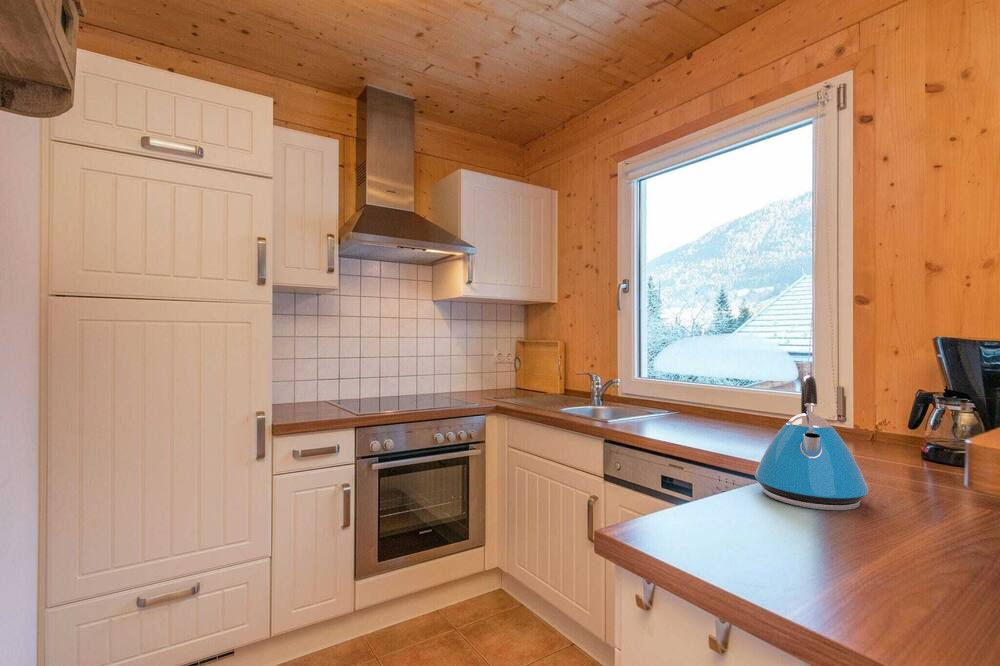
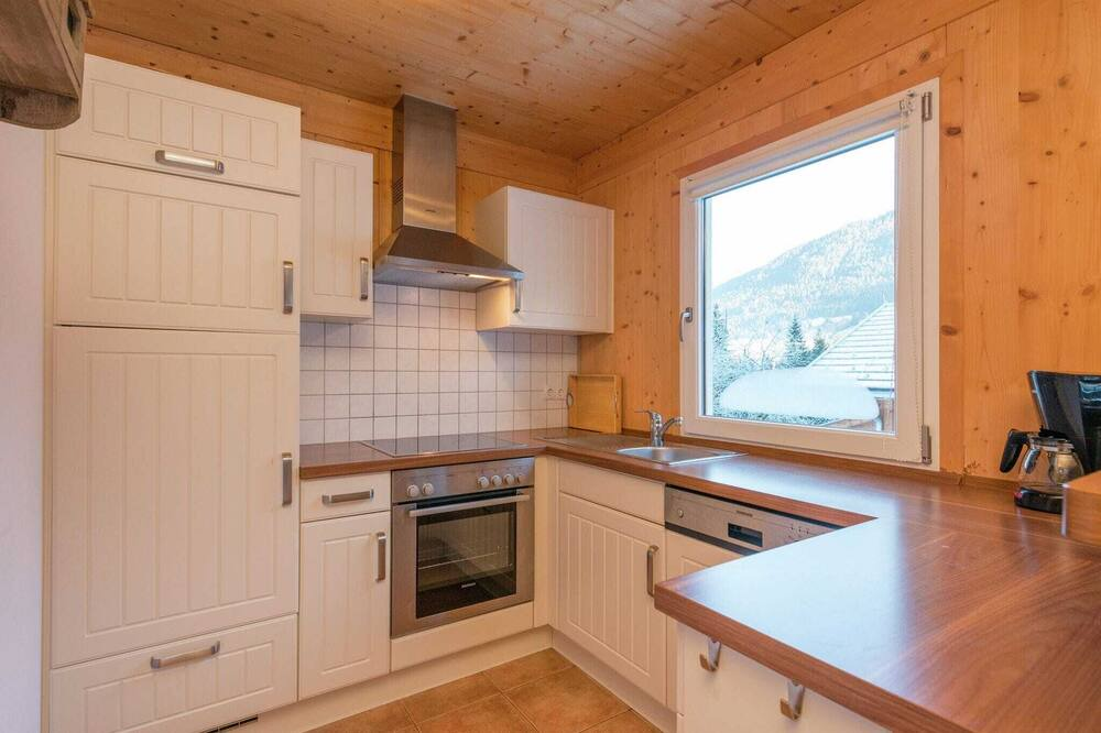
- kettle [754,374,869,512]
